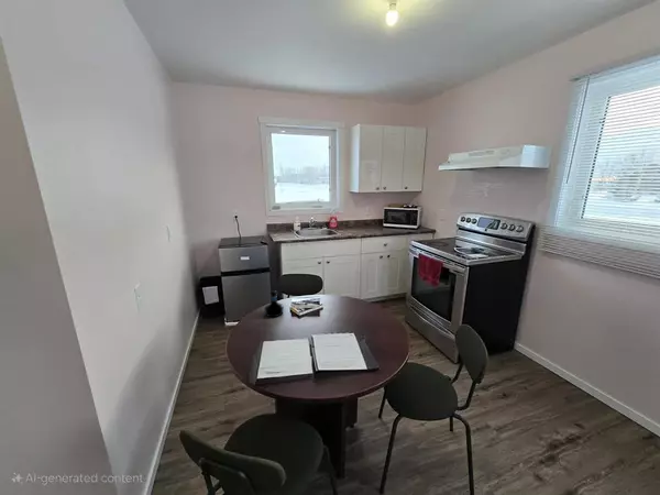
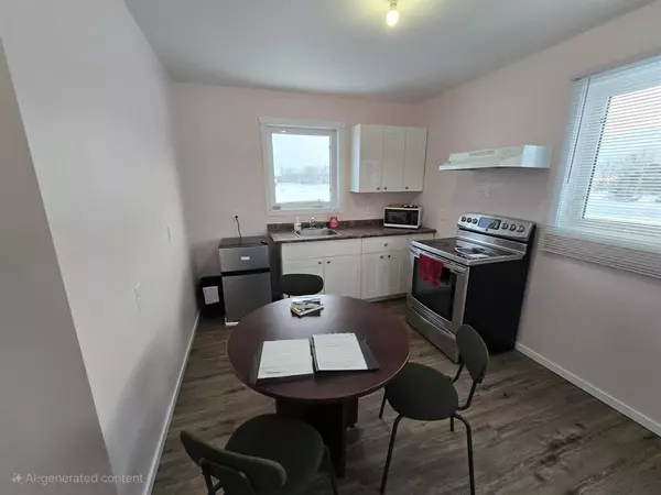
- tequila bottle [263,289,285,318]
